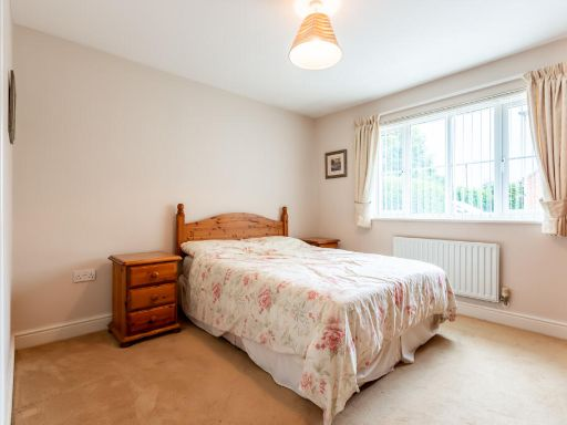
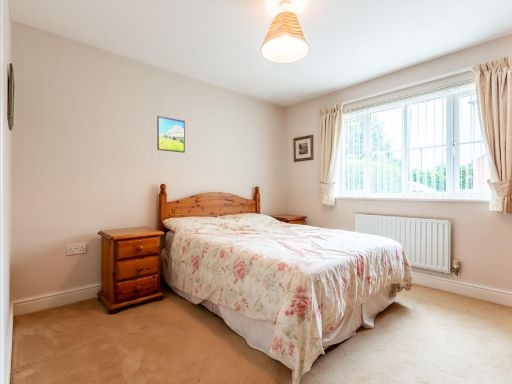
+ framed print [156,115,186,154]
